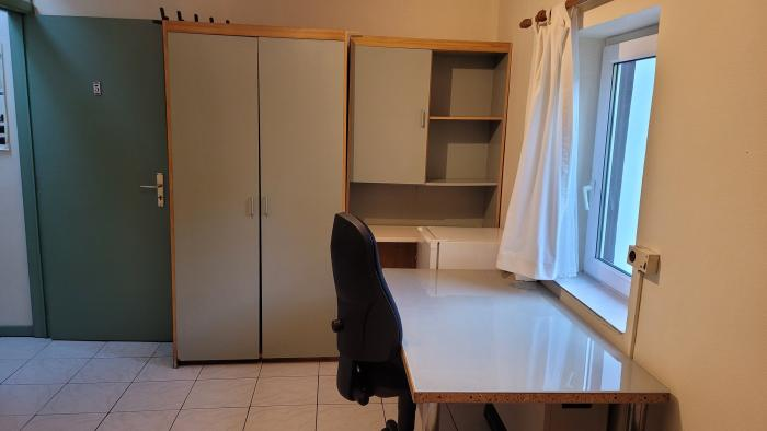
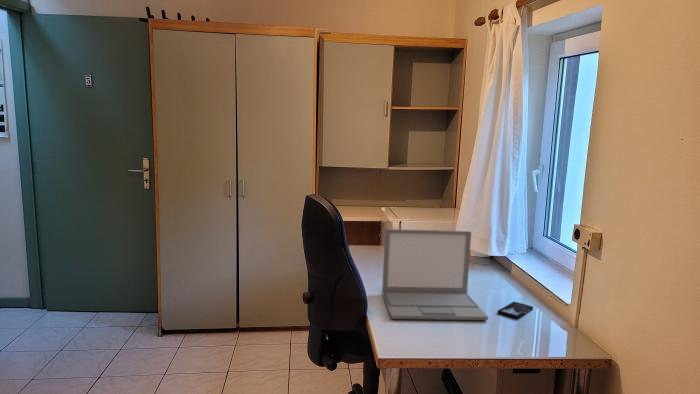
+ laptop [381,228,489,321]
+ smartphone [496,301,534,319]
